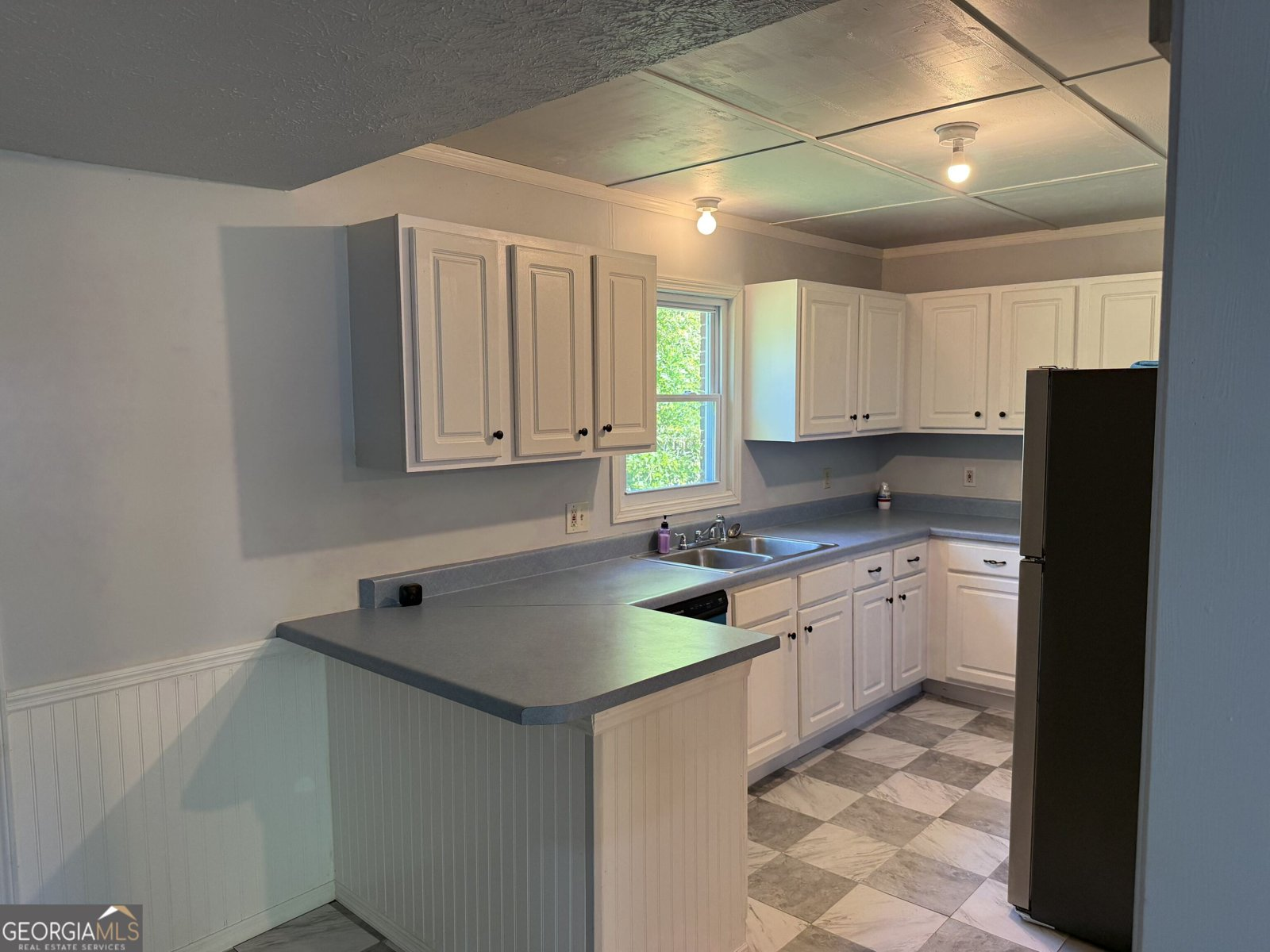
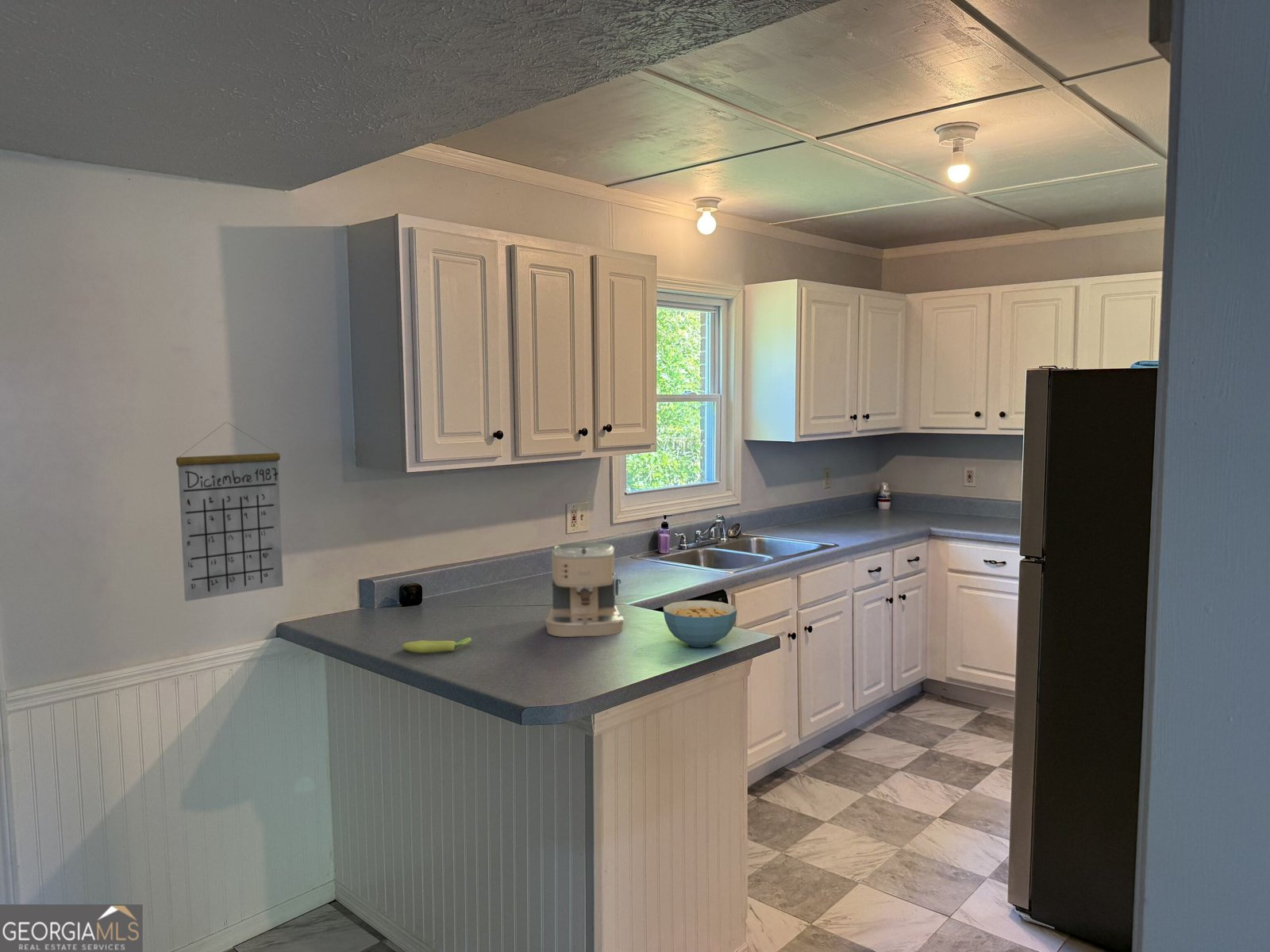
+ coffee maker [545,542,625,638]
+ calendar [175,421,284,602]
+ banana [402,637,472,654]
+ cereal bowl [662,600,738,648]
